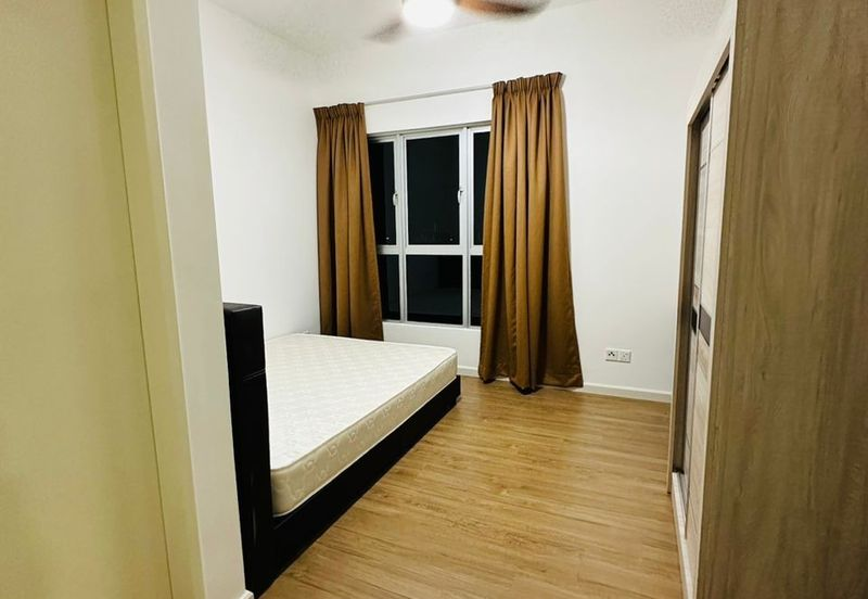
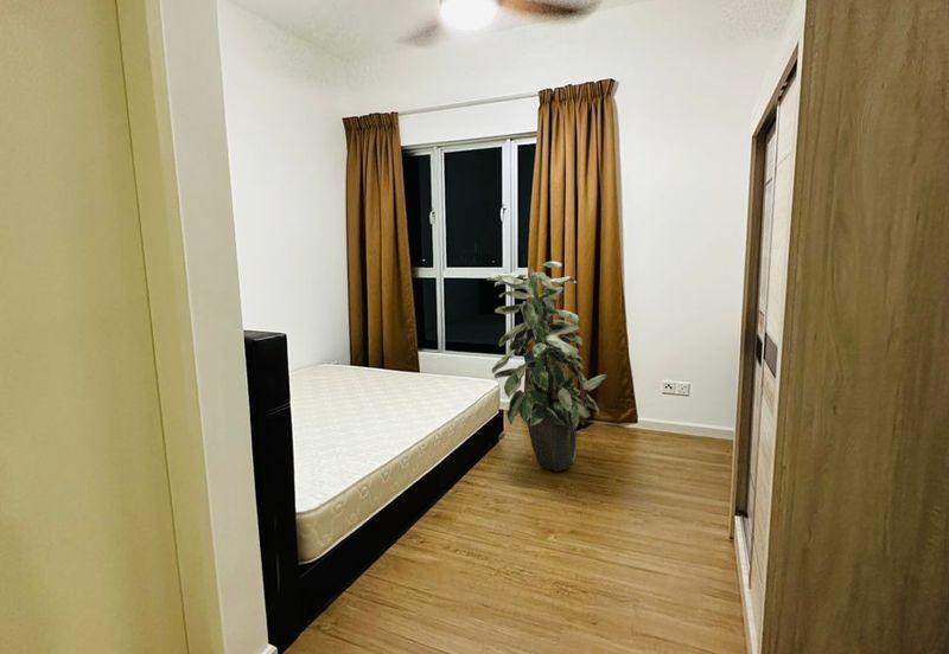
+ indoor plant [486,261,607,473]
